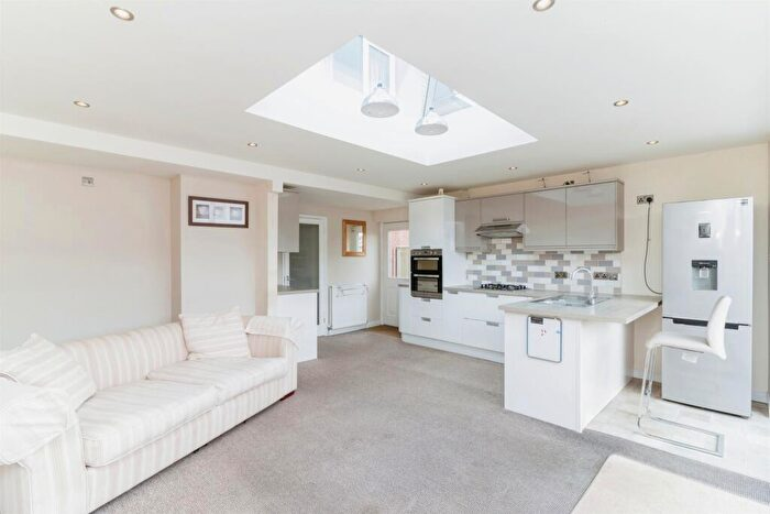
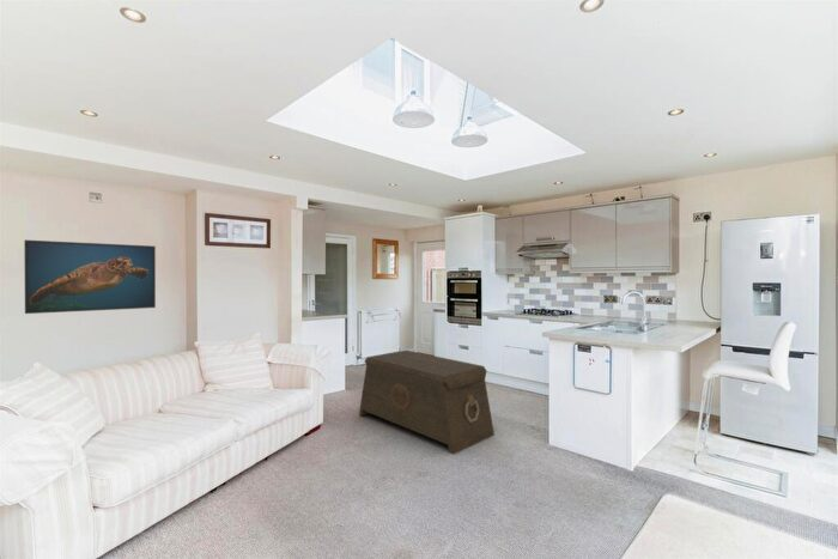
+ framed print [23,239,157,315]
+ storage trunk [358,350,496,456]
